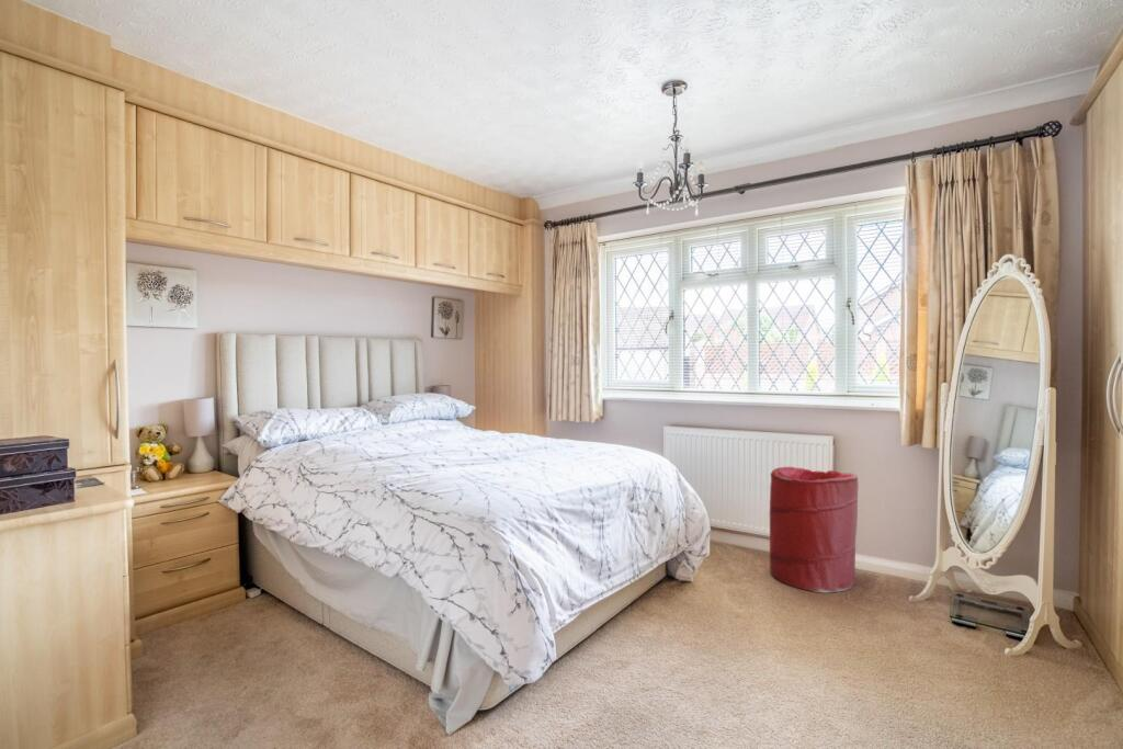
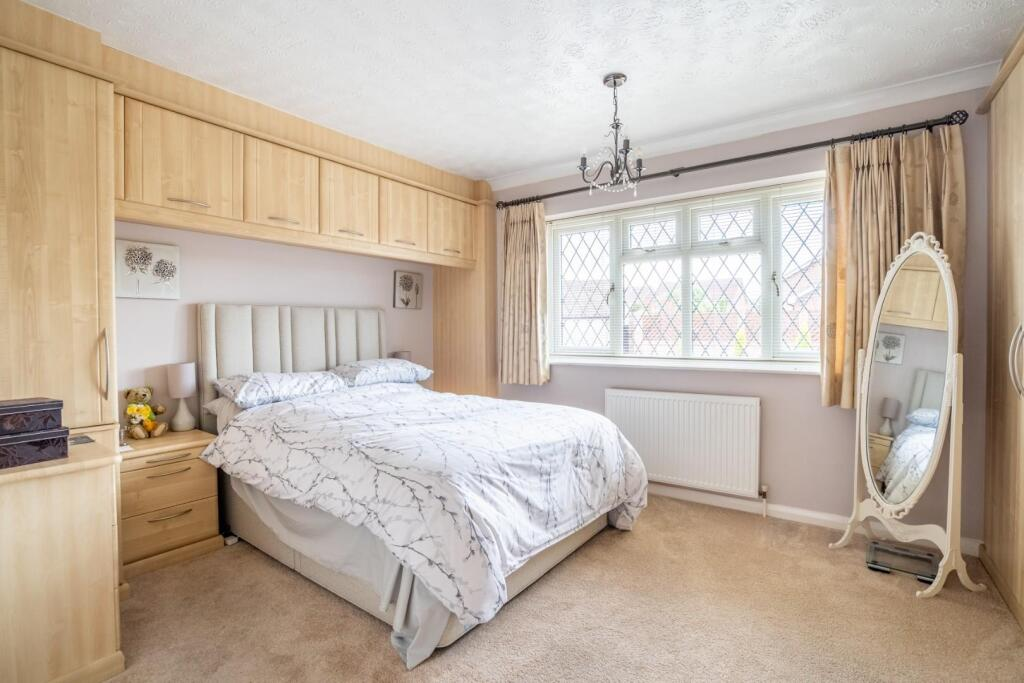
- laundry hamper [769,466,859,593]
